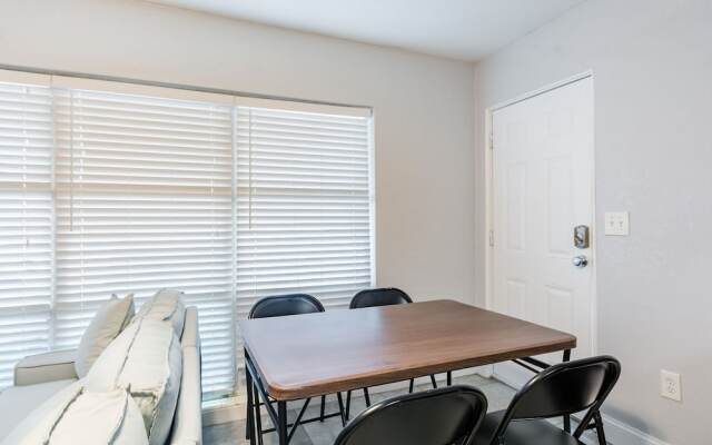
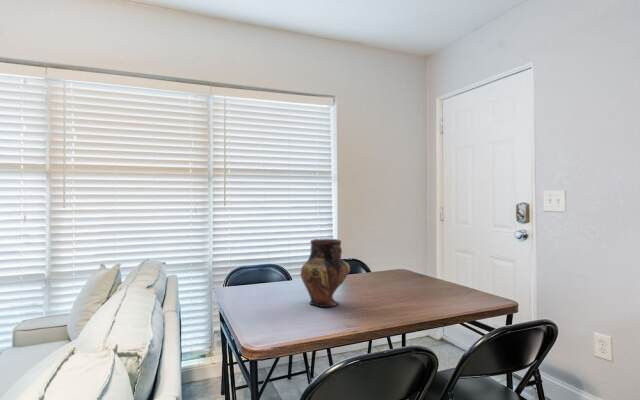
+ vase [300,238,351,308]
